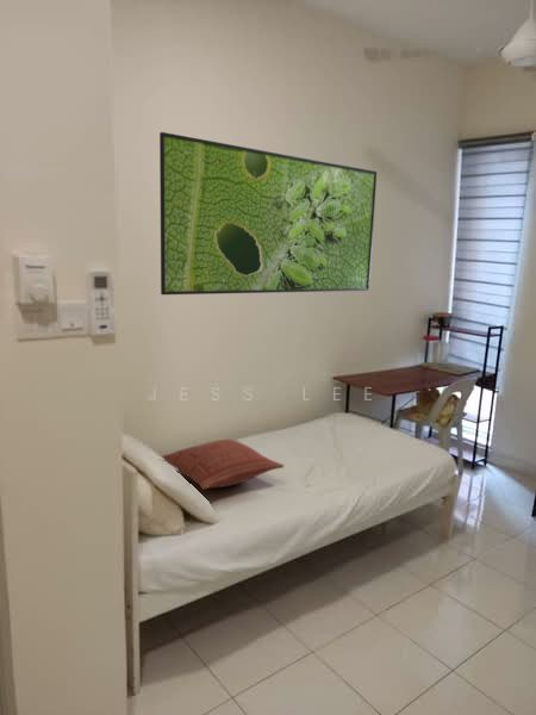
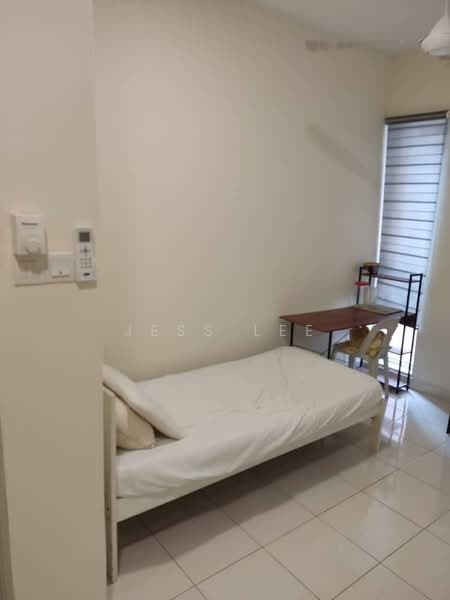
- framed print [158,131,378,296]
- pillow [161,439,285,491]
